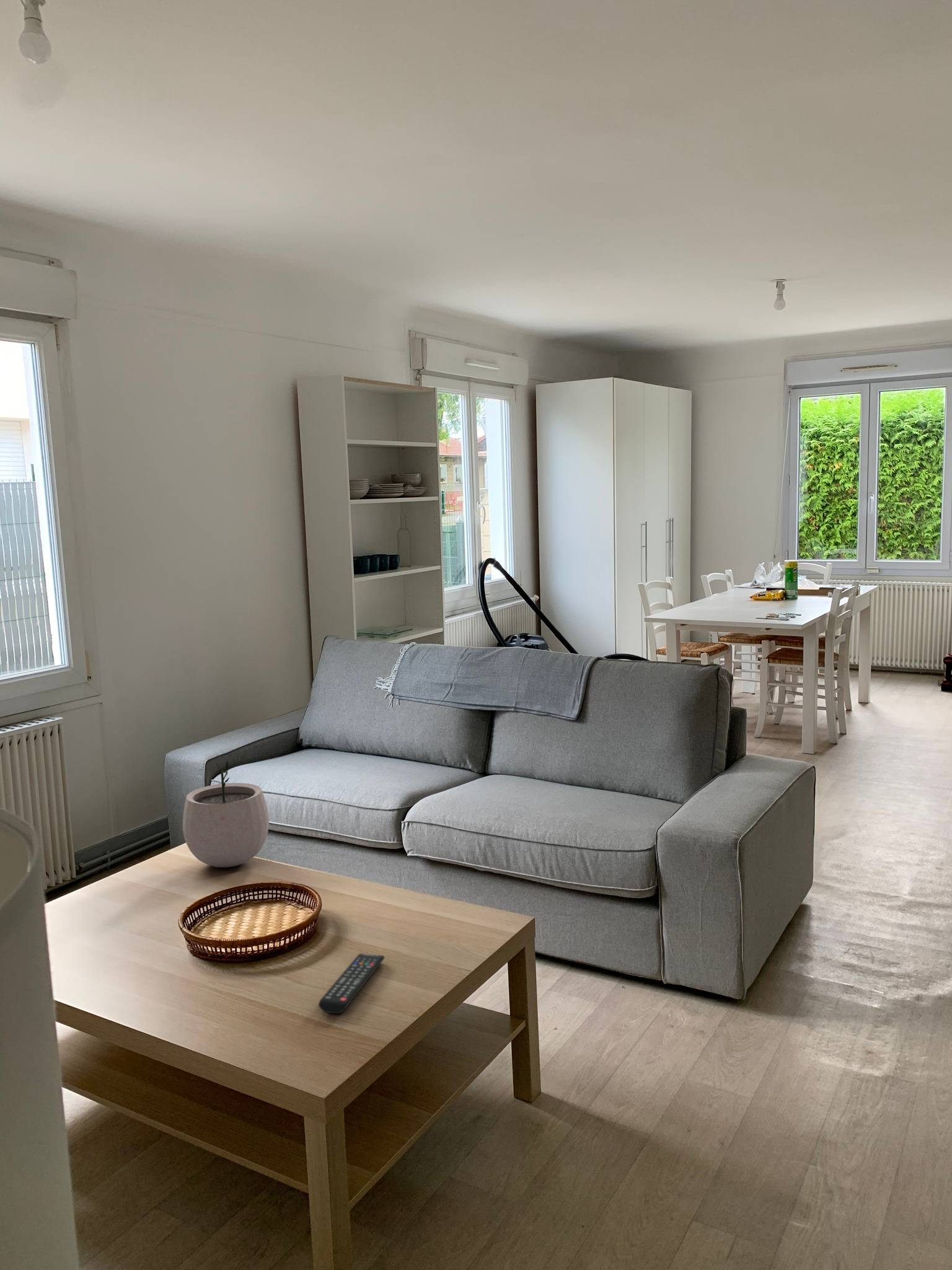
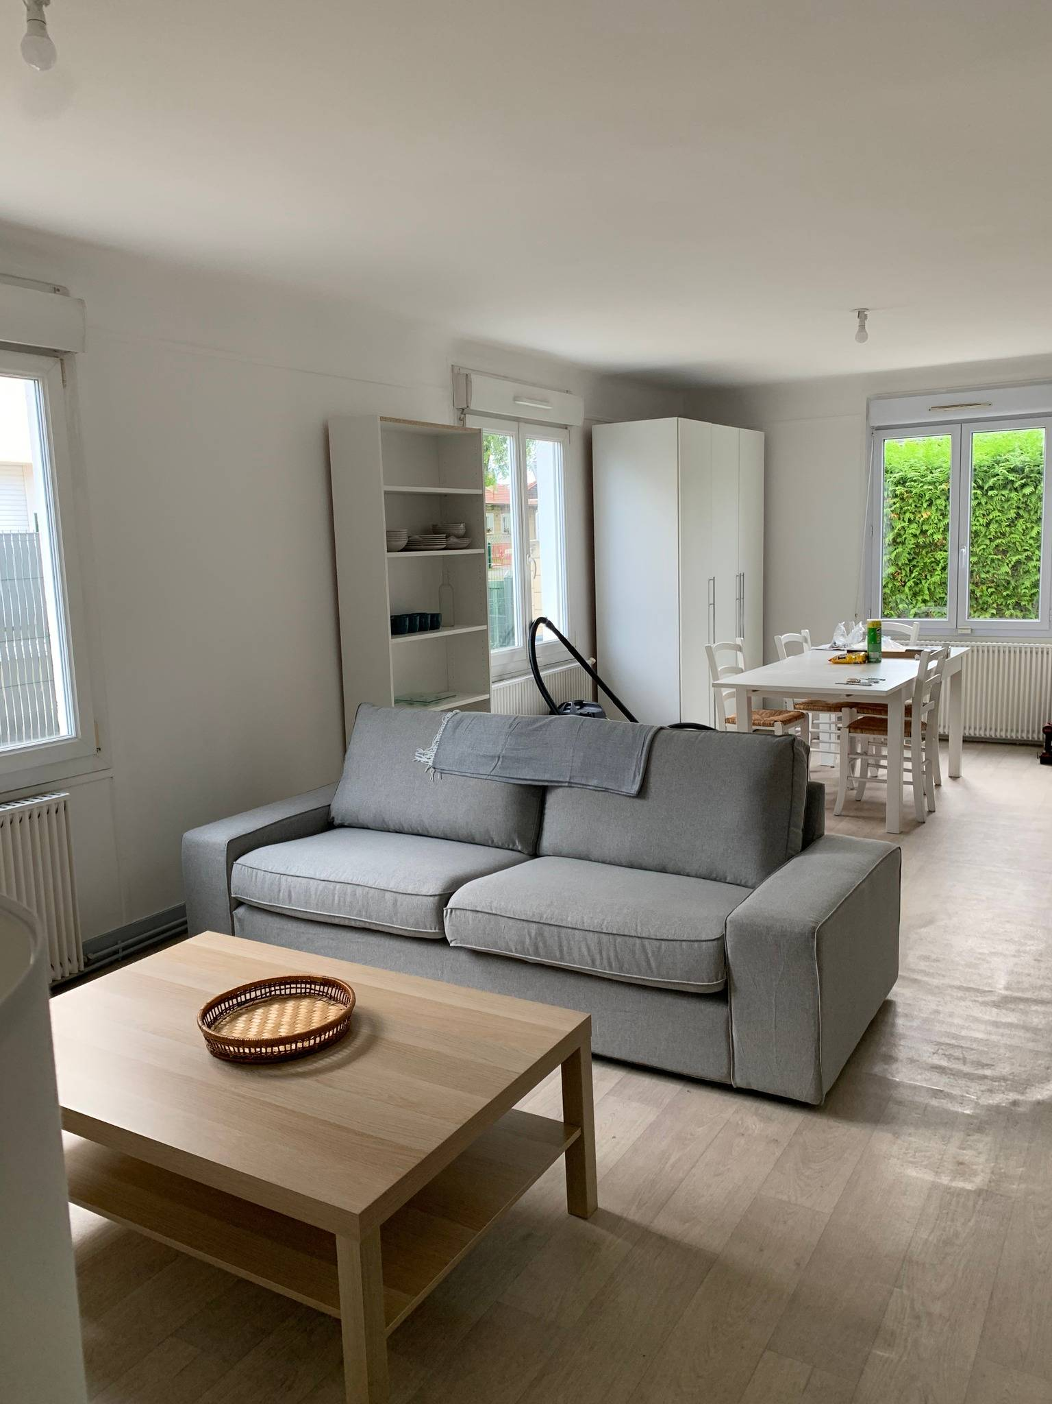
- plant pot [182,761,270,868]
- remote control [318,953,386,1015]
